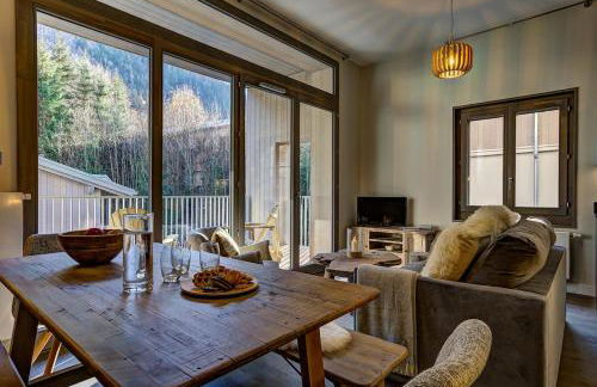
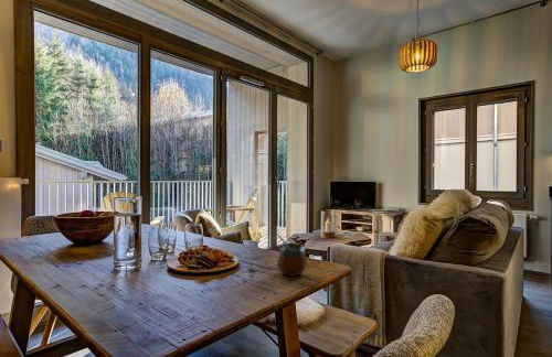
+ gourd [275,232,308,278]
